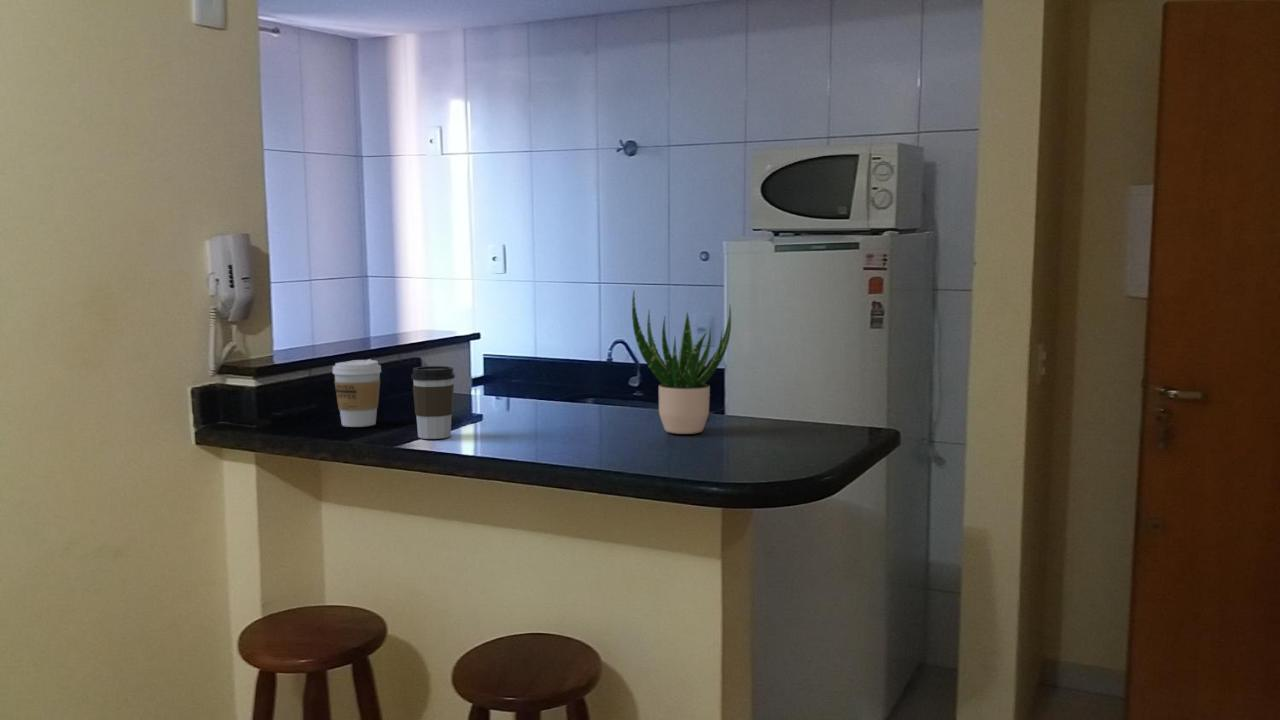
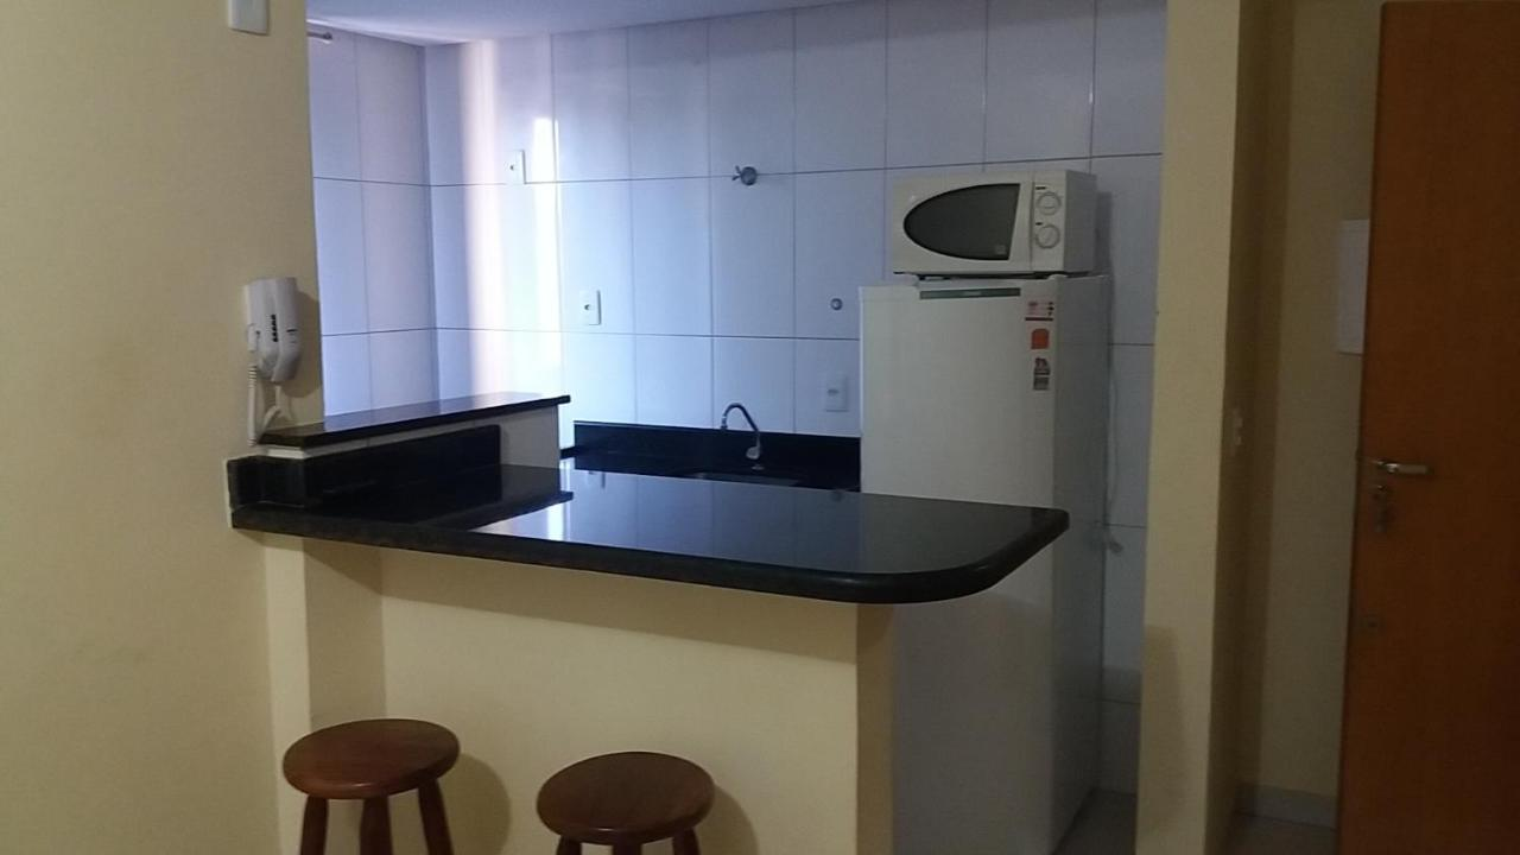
- coffee cup [410,365,456,440]
- coffee cup [332,358,382,428]
- potted plant [631,289,732,435]
